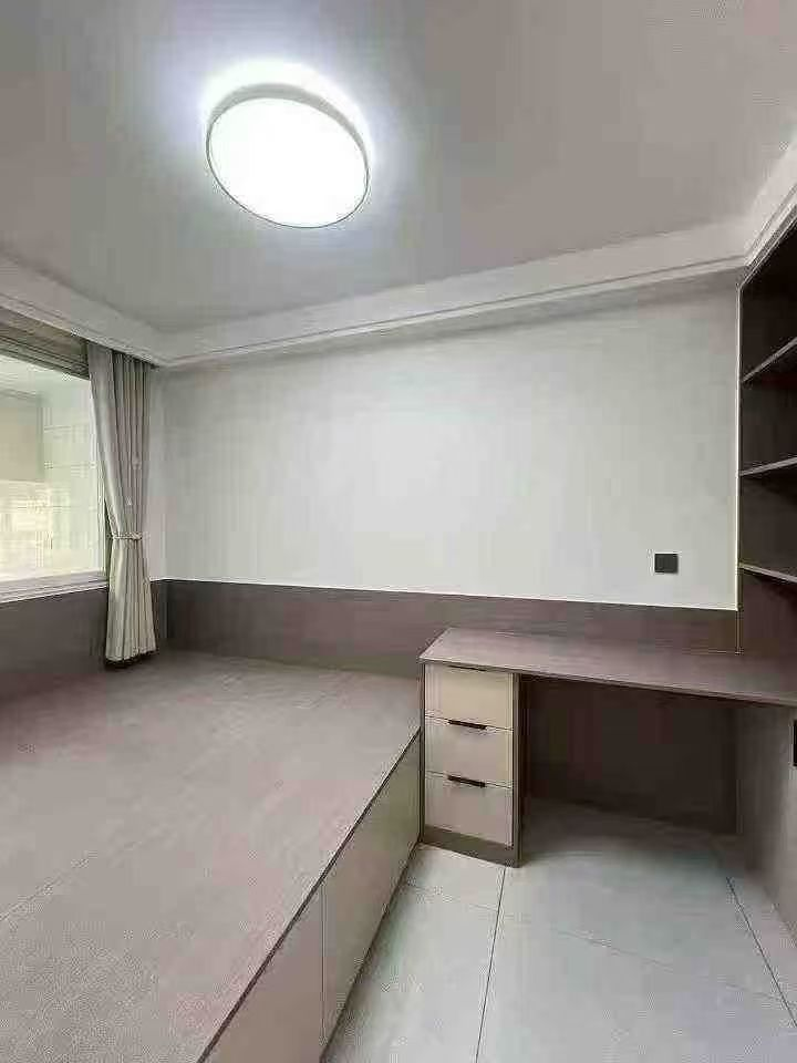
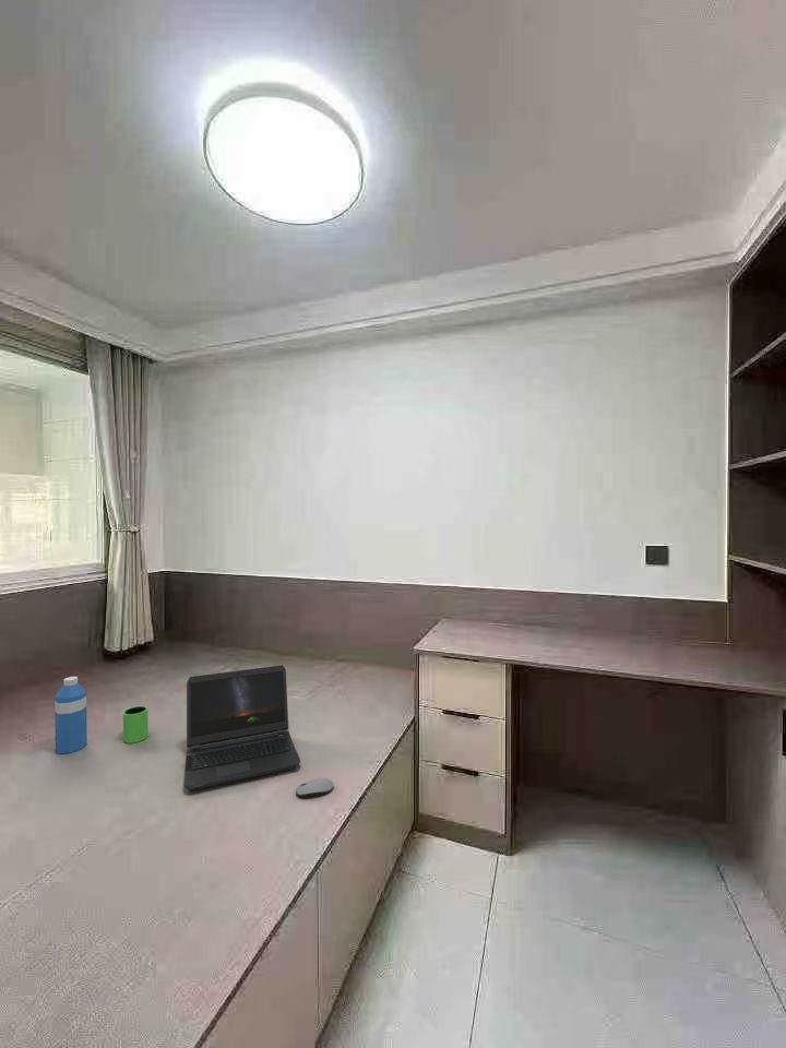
+ mug [122,705,150,745]
+ computer mouse [295,776,335,798]
+ laptop computer [183,664,301,793]
+ water bottle [53,676,88,754]
